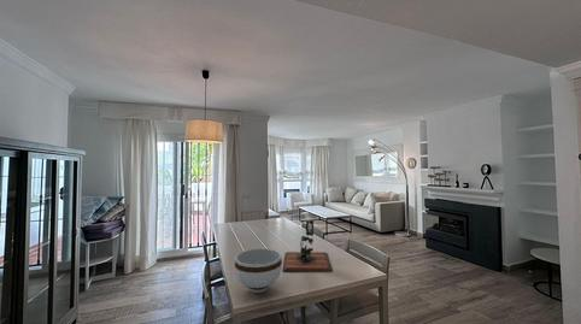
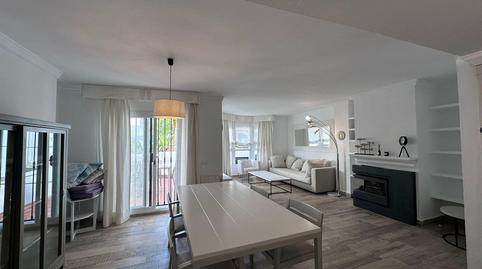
- bowl [234,247,283,294]
- plant [281,219,334,273]
